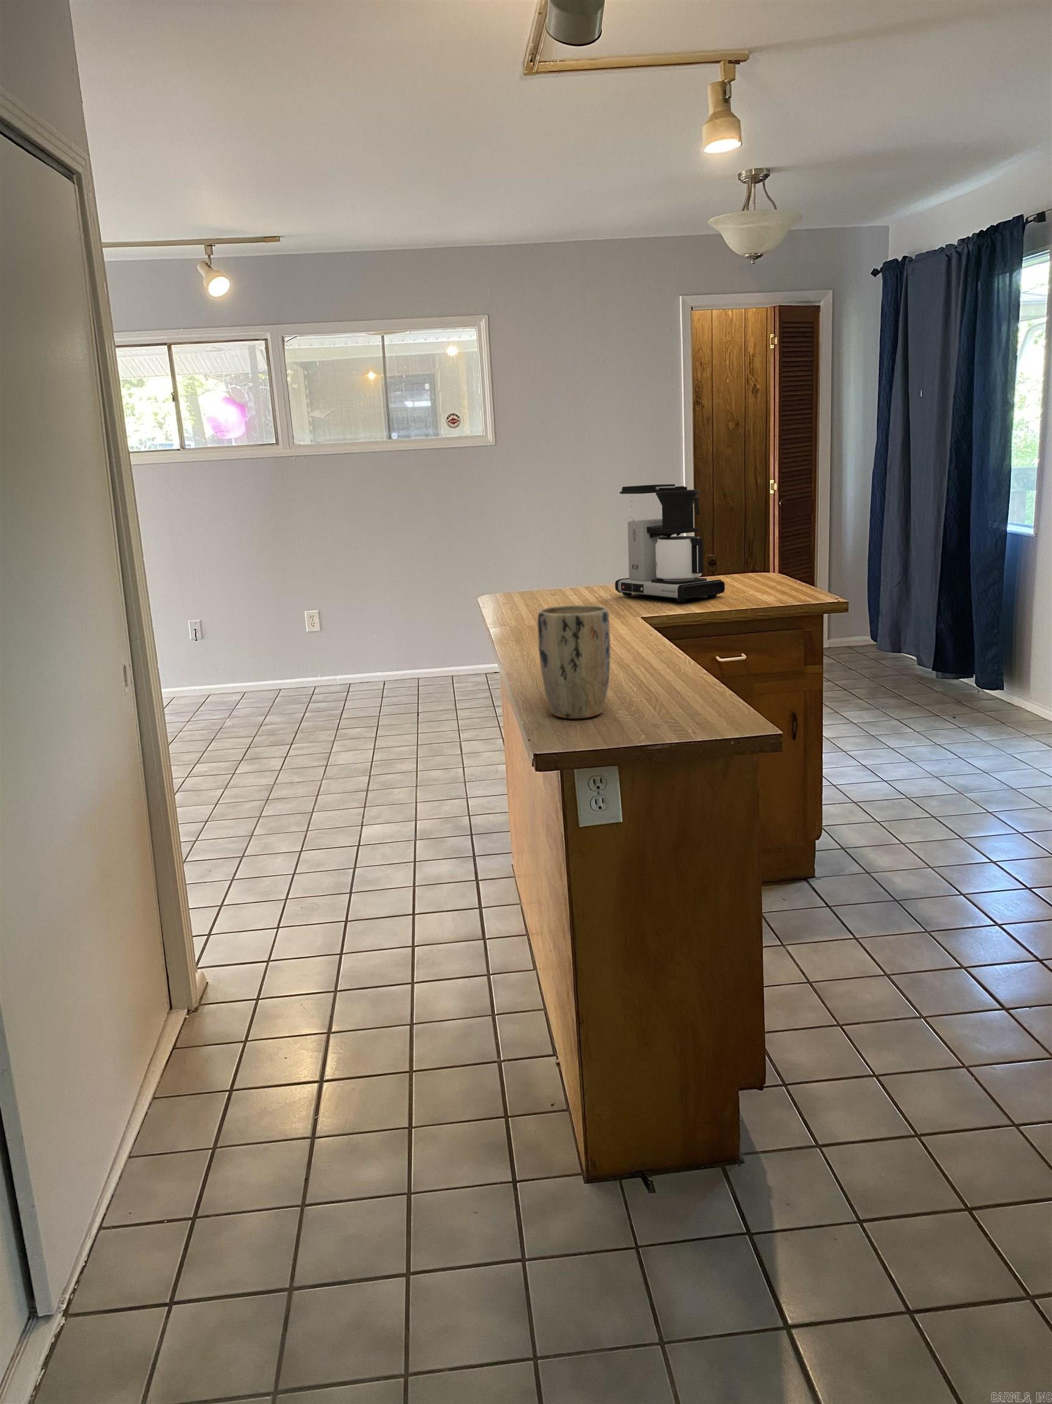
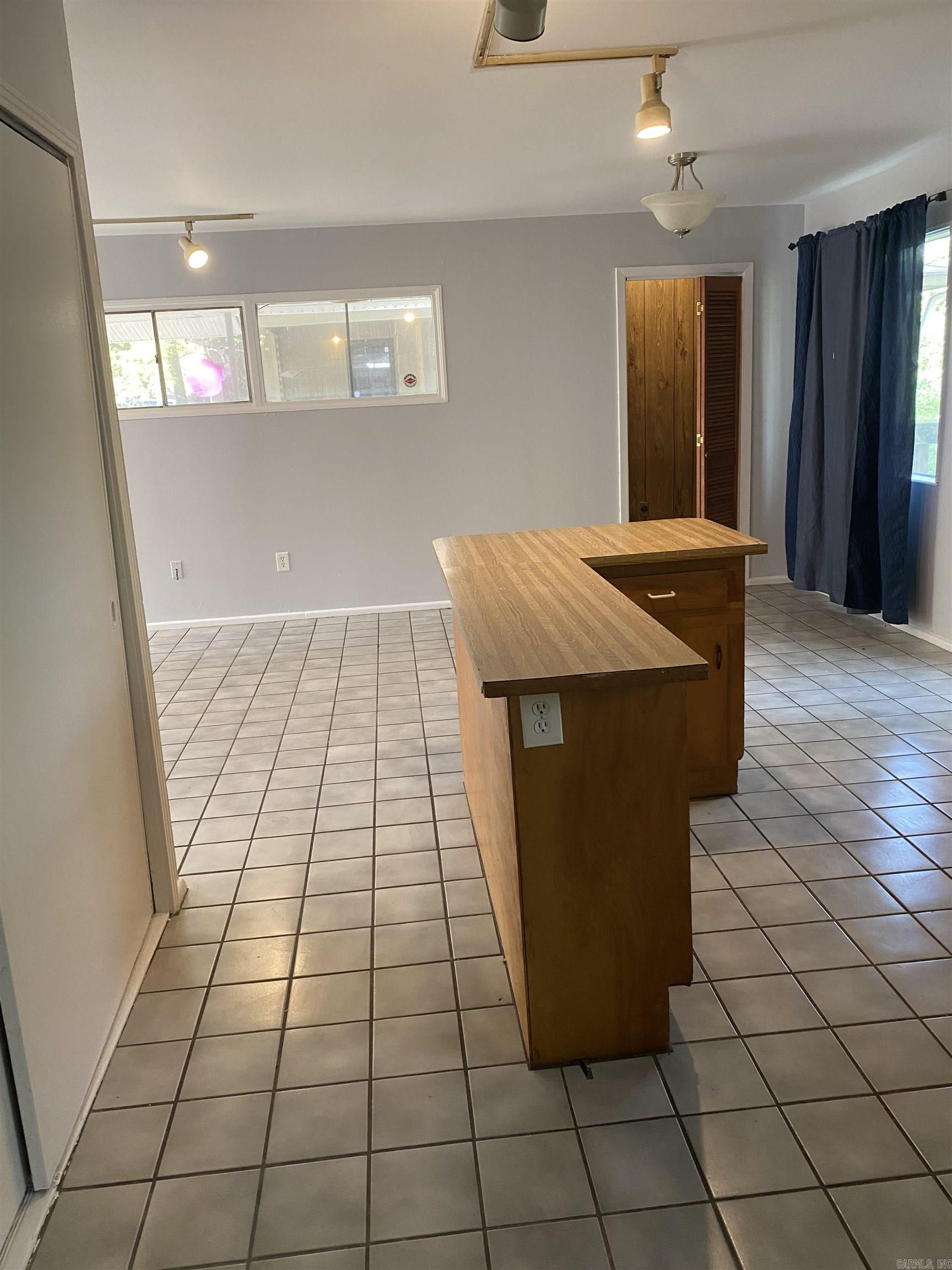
- plant pot [537,605,611,719]
- coffee maker [614,484,725,603]
